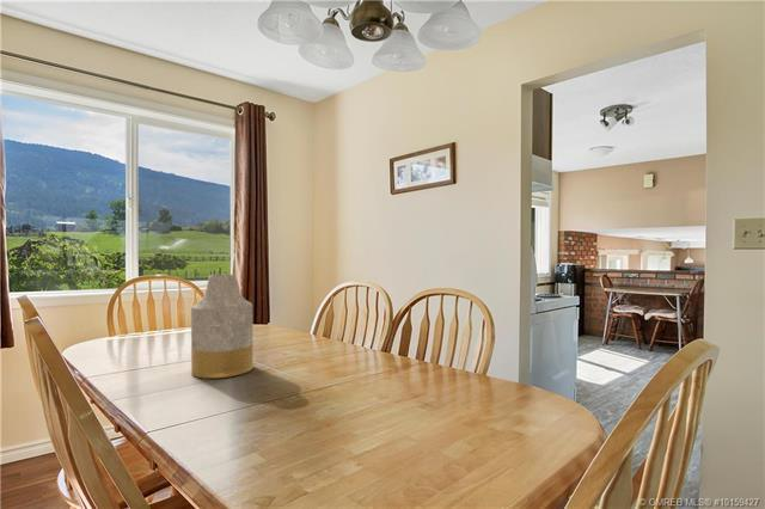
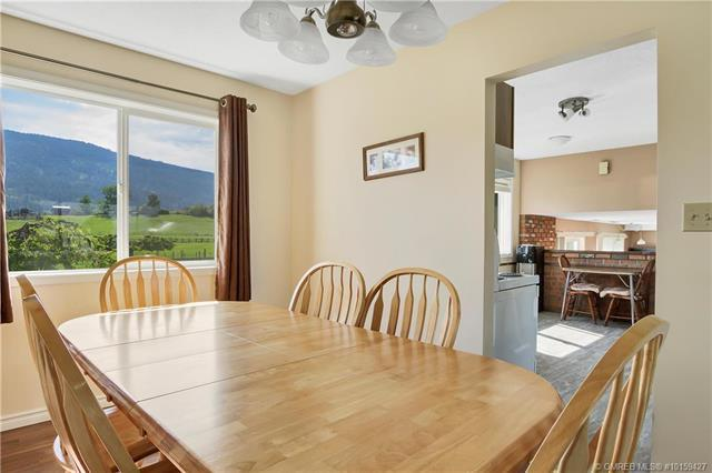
- vase [190,274,255,380]
